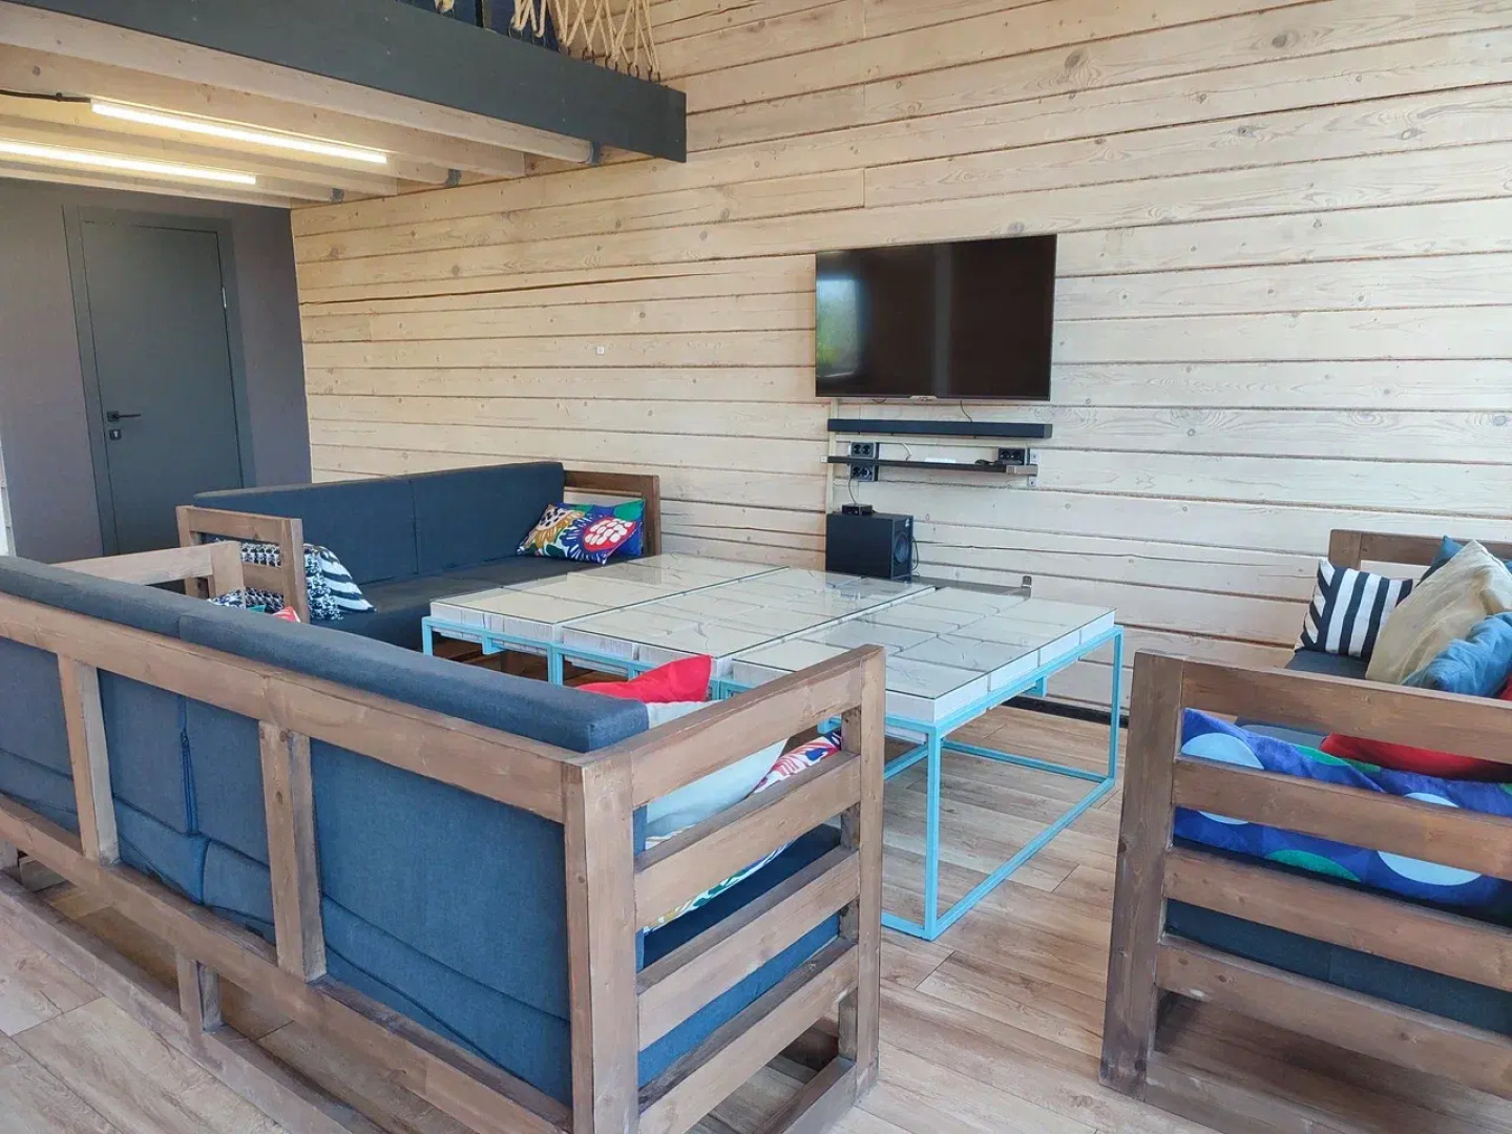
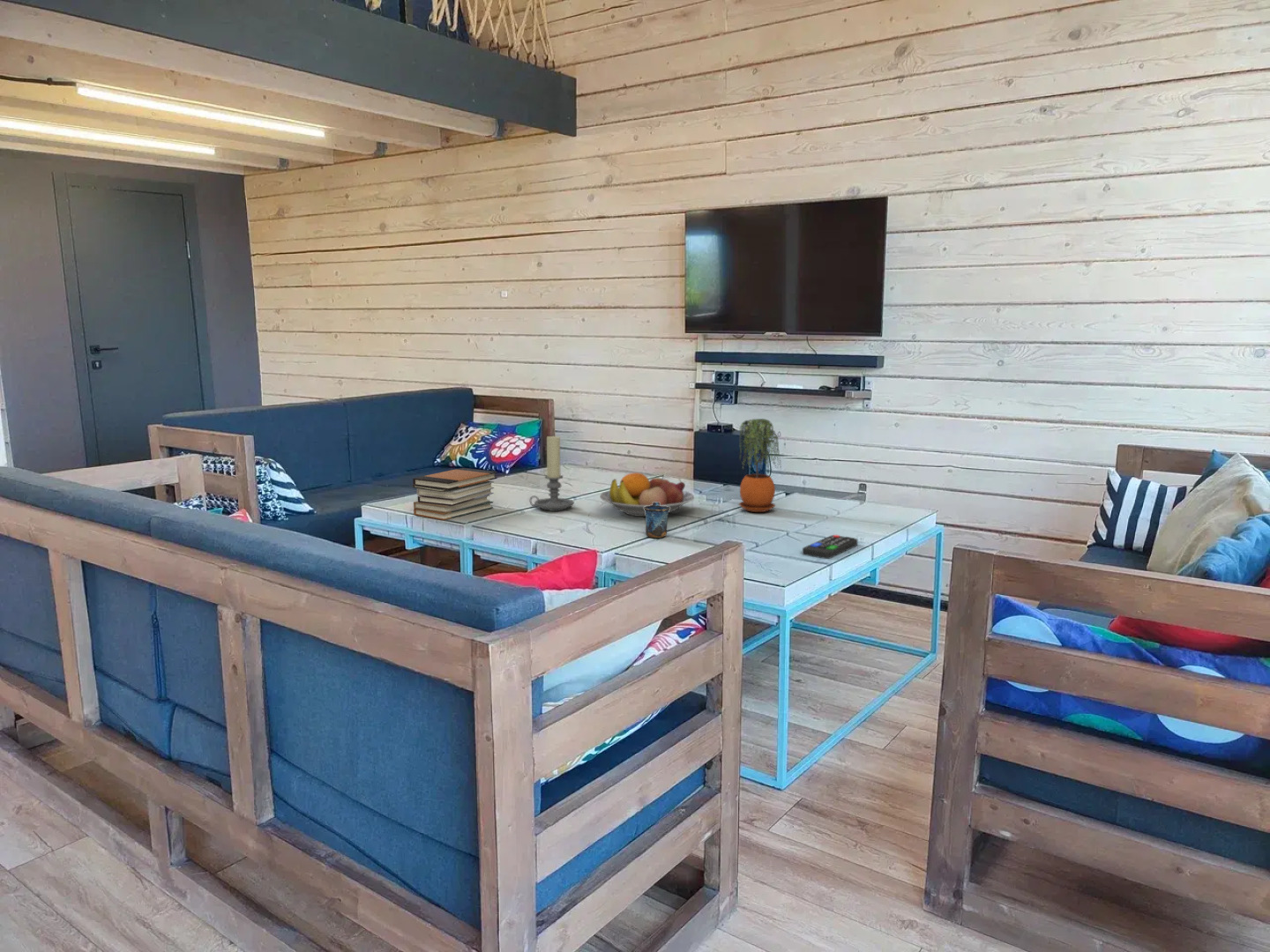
+ fruit bowl [599,472,695,517]
+ mug [644,502,670,539]
+ potted plant [737,418,782,513]
+ remote control [802,534,858,560]
+ candle holder [529,435,575,512]
+ book stack [411,467,498,521]
